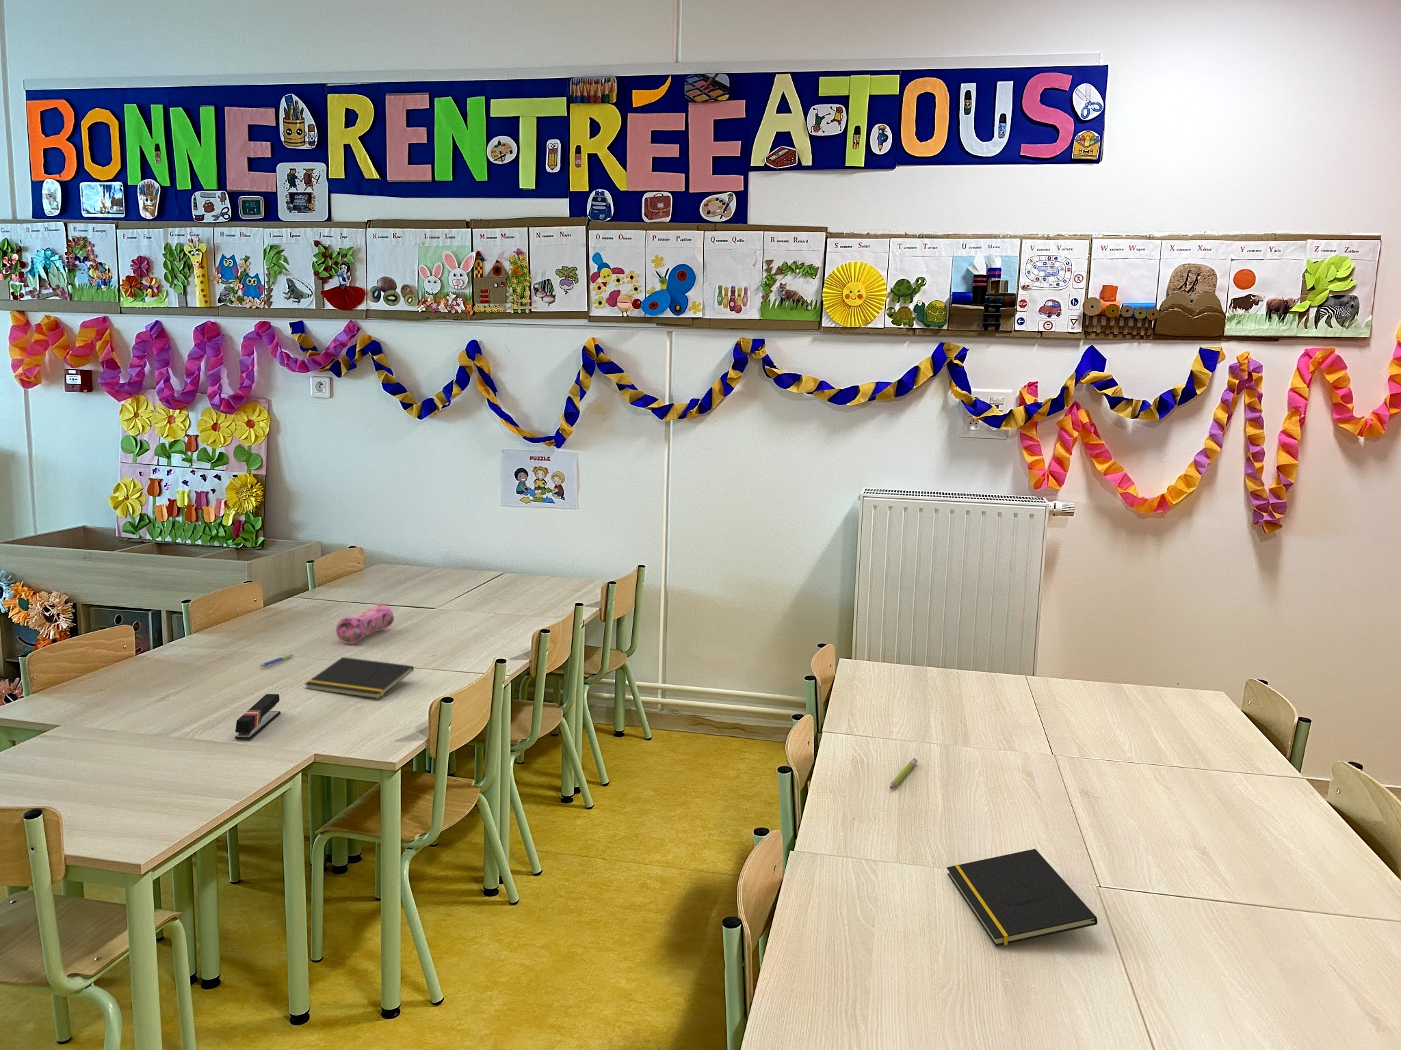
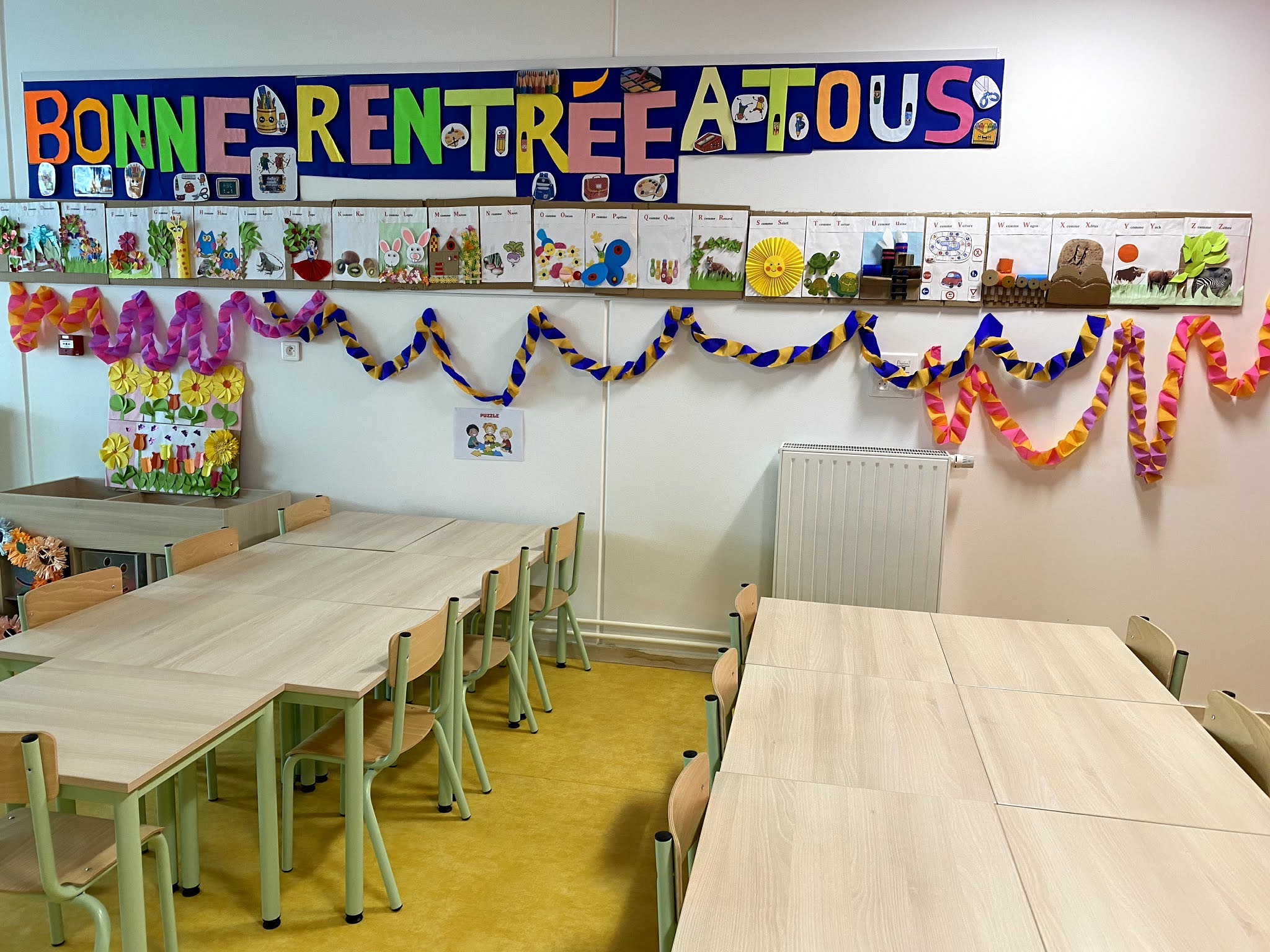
- notepad [947,848,1098,946]
- pencil case [335,603,395,644]
- notepad [303,656,415,699]
- pen [259,654,293,668]
- pencil [889,758,918,789]
- stapler [235,693,281,740]
